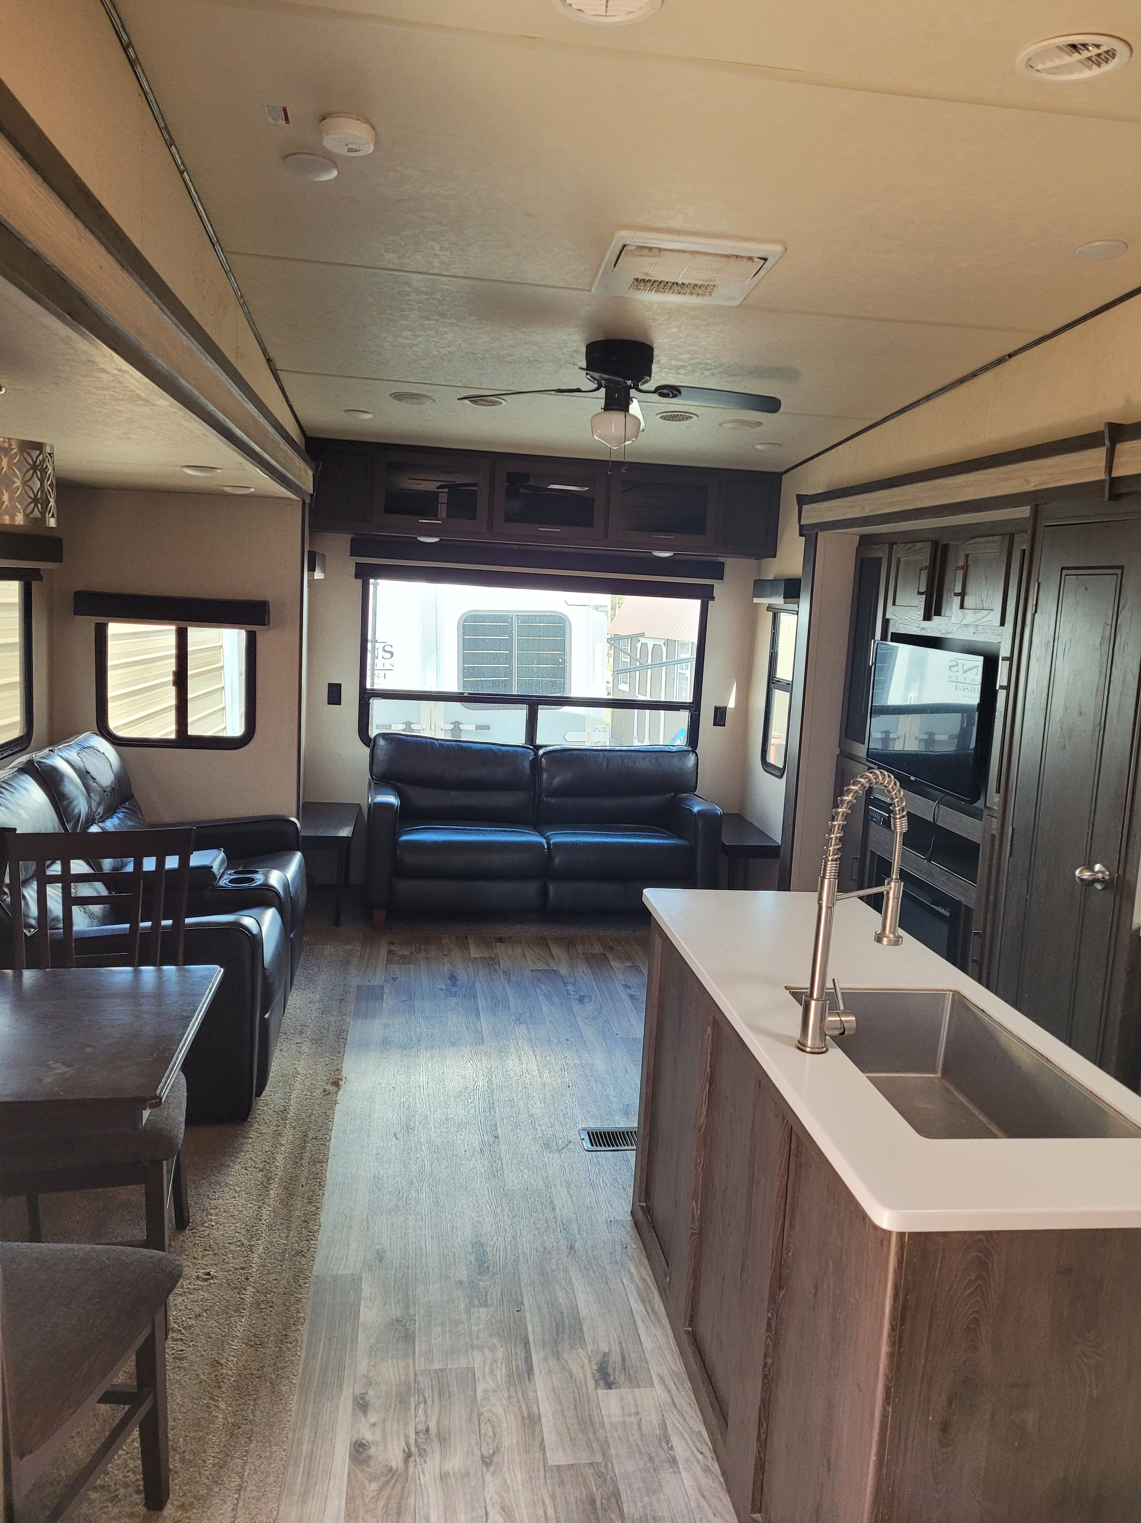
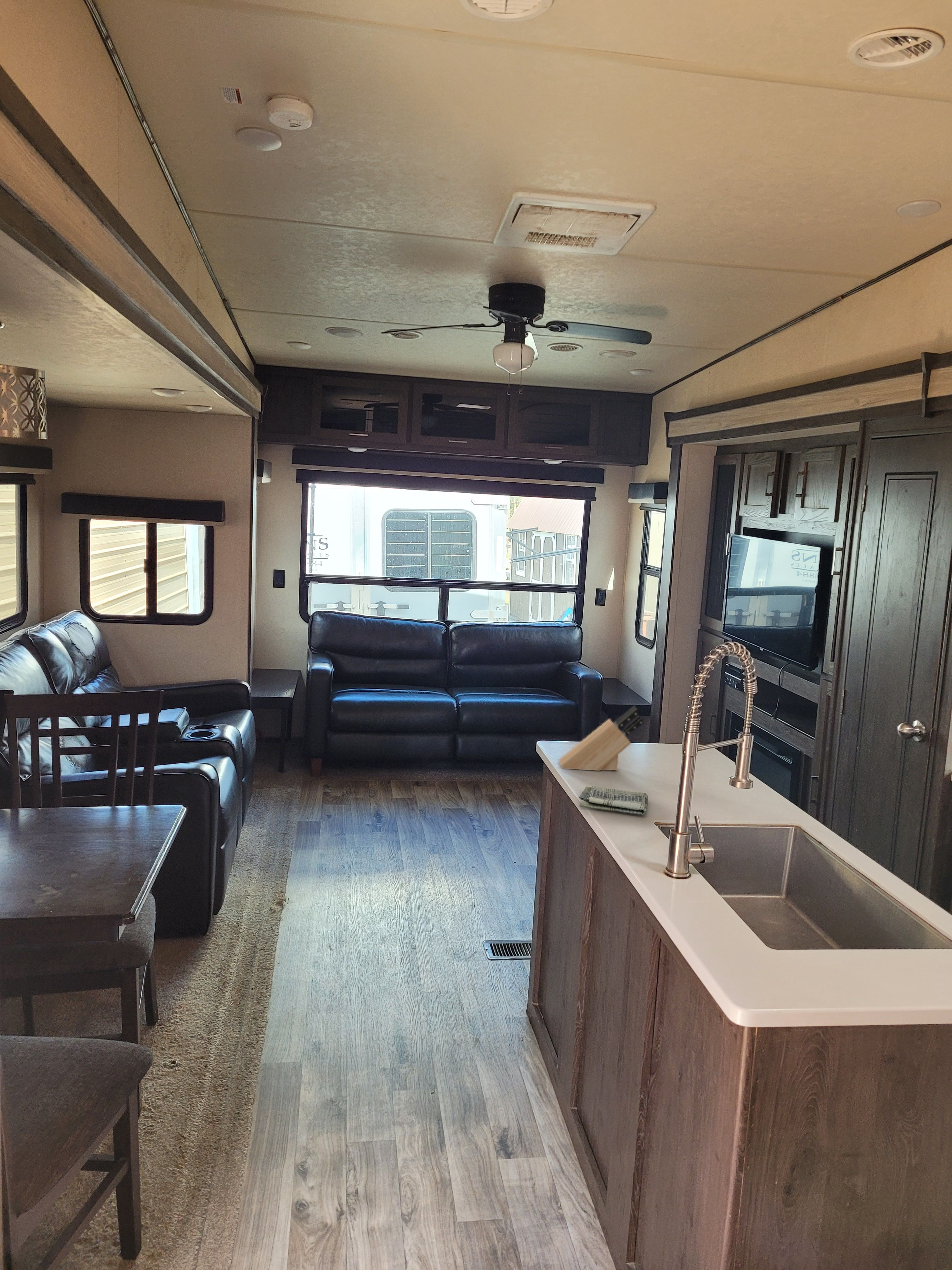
+ knife block [558,706,643,771]
+ dish towel [579,786,648,815]
